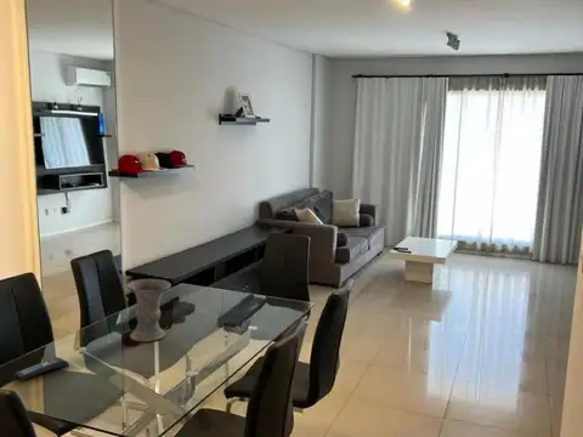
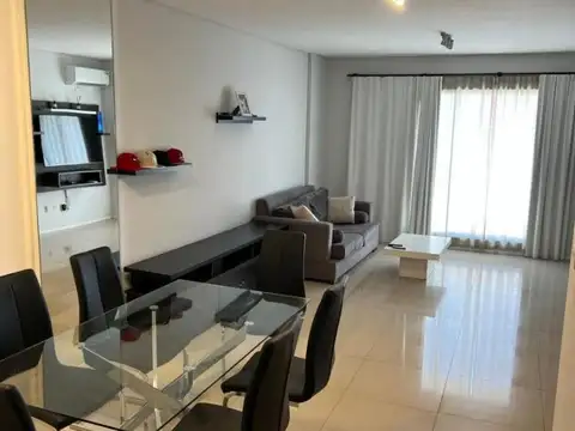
- remote control [15,357,70,380]
- vase [125,278,172,342]
